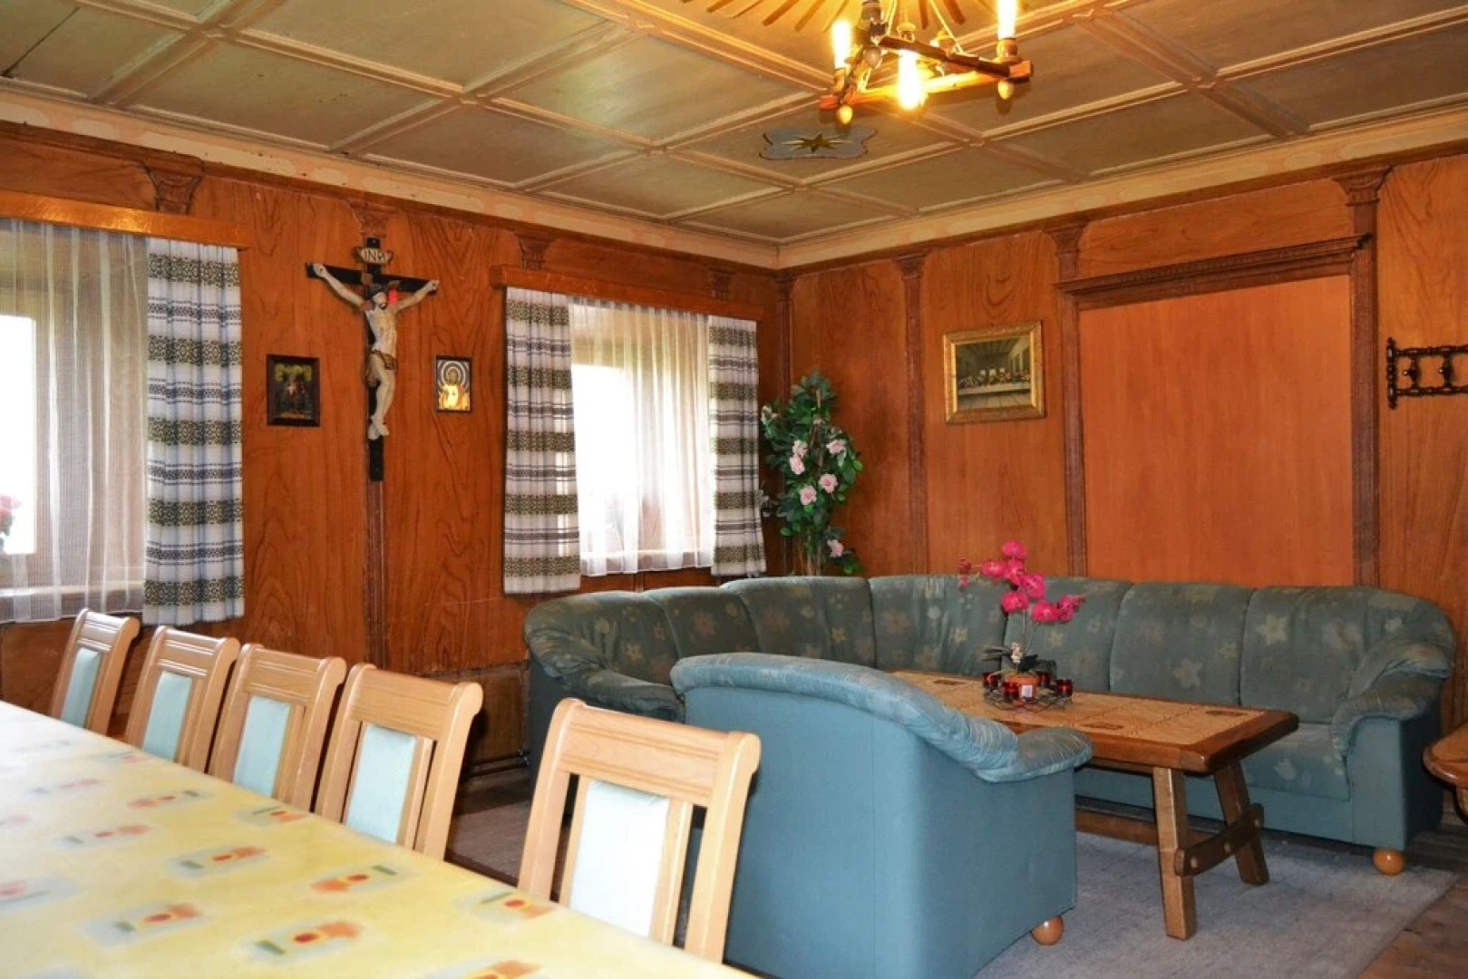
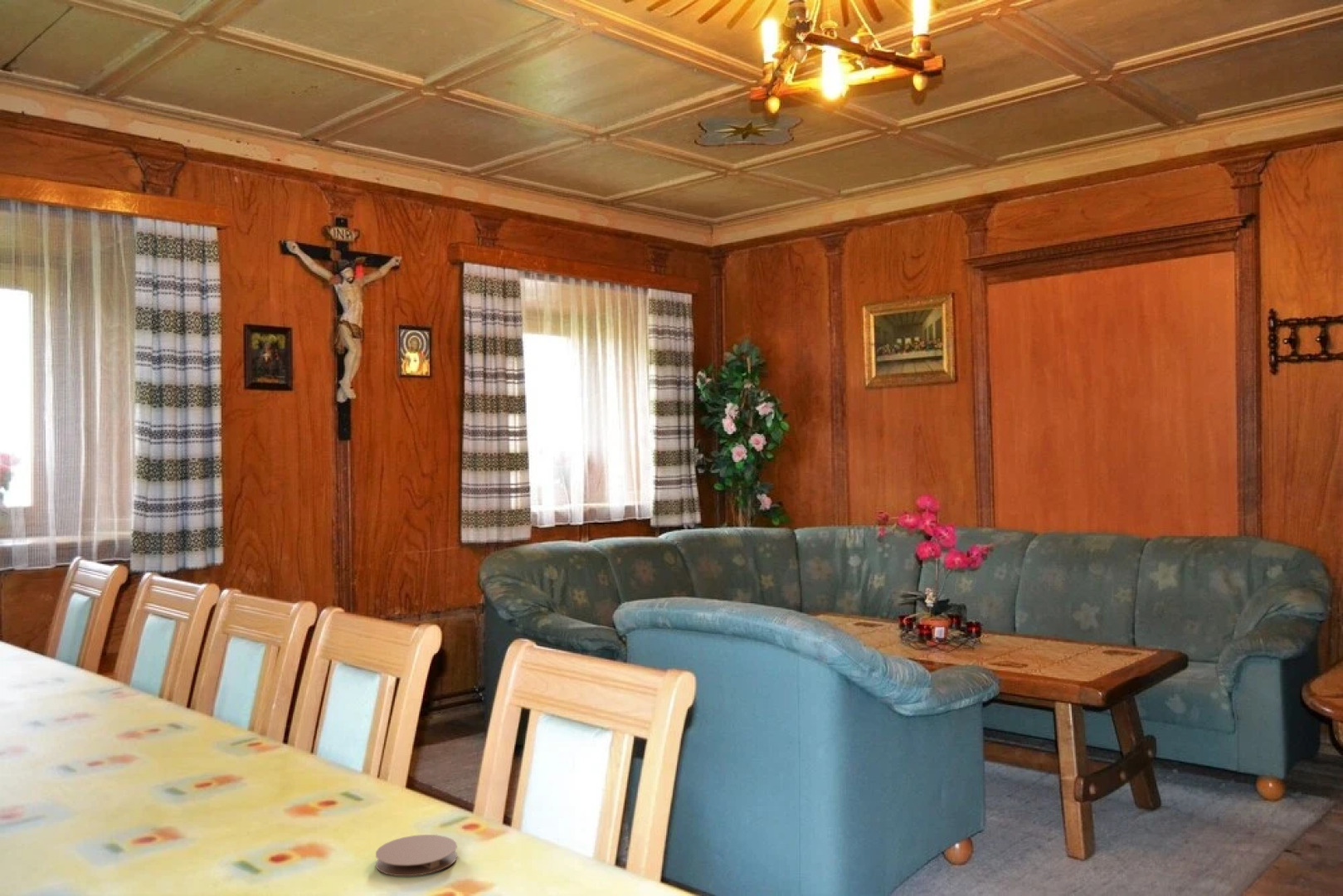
+ coaster [375,834,458,877]
